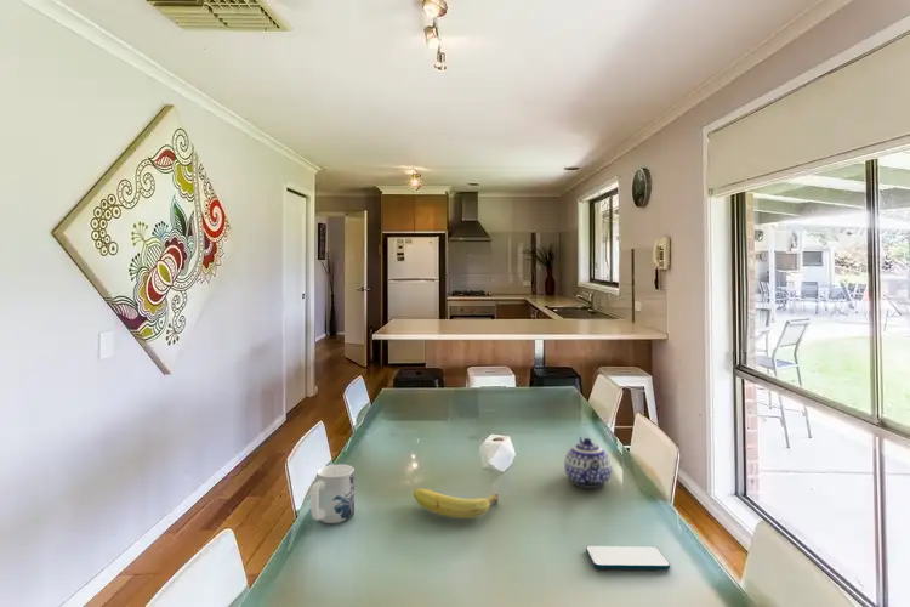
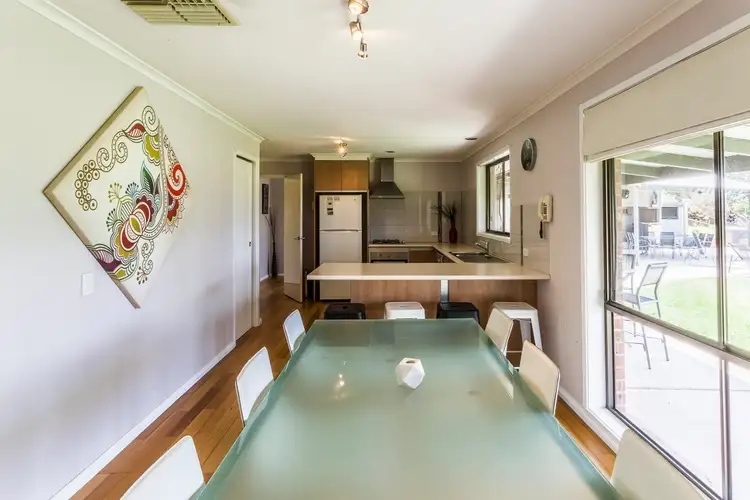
- teapot [563,436,613,489]
- smartphone [585,545,671,571]
- mug [309,463,356,524]
- fruit [413,488,500,520]
